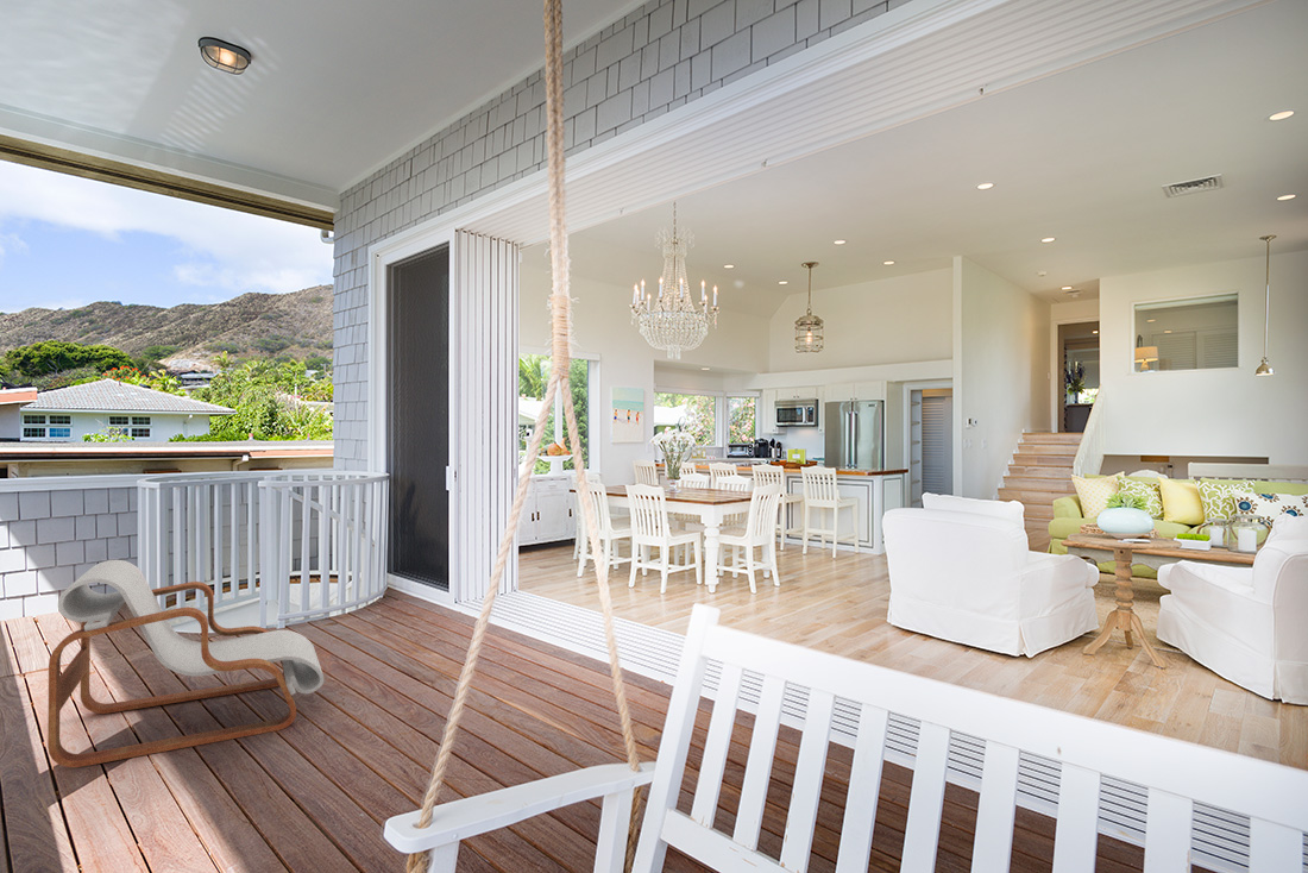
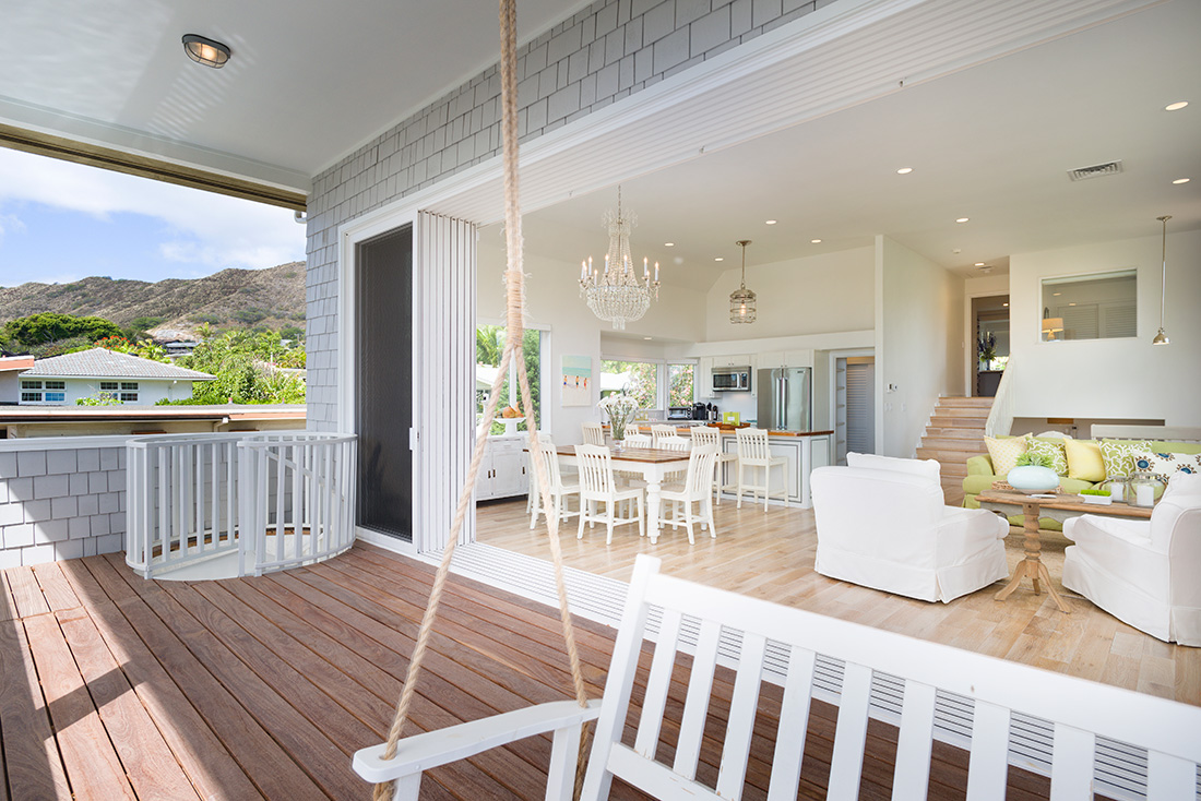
- lounge chair [46,559,325,768]
